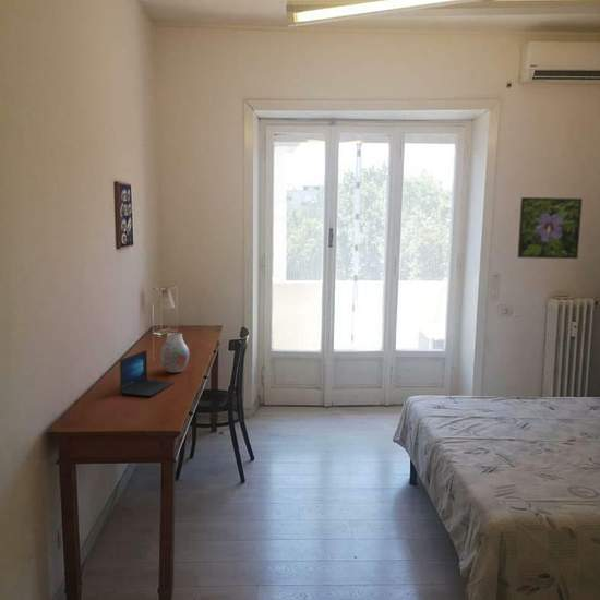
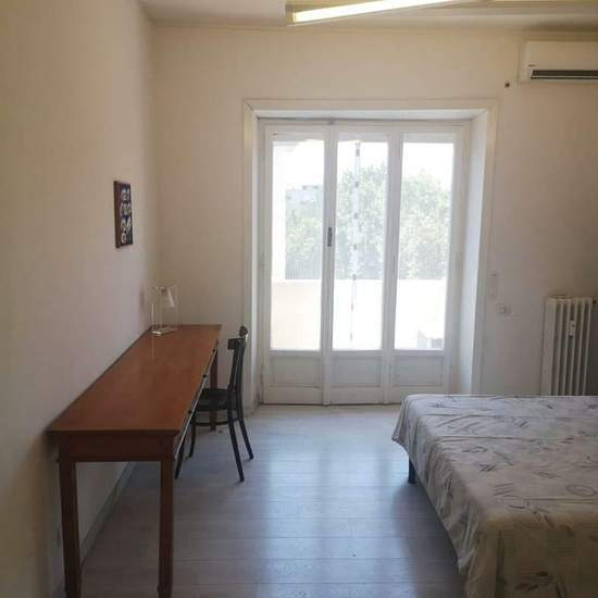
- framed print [517,196,584,260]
- laptop [119,349,175,397]
- vase [159,332,190,373]
